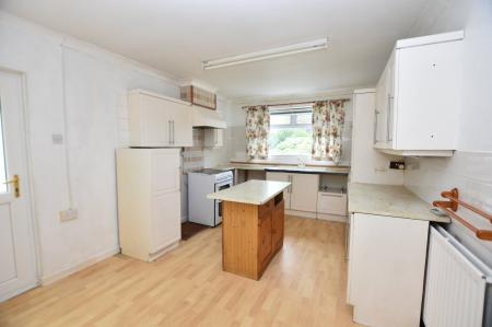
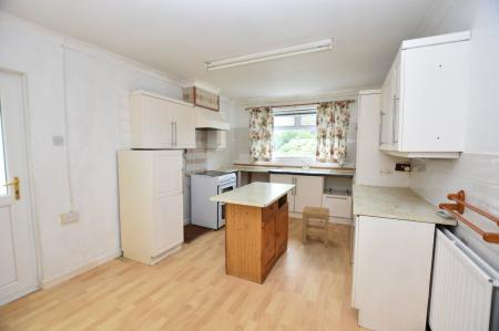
+ stool [301,205,330,248]
